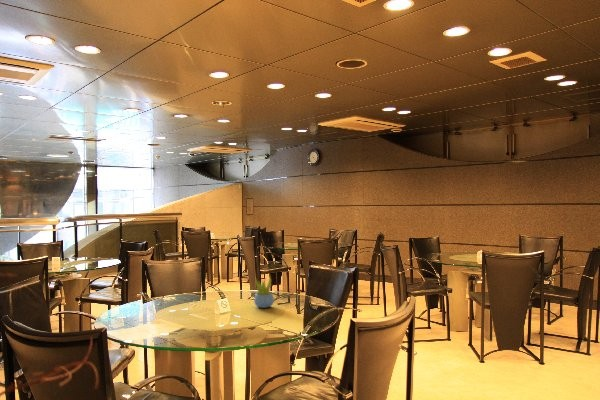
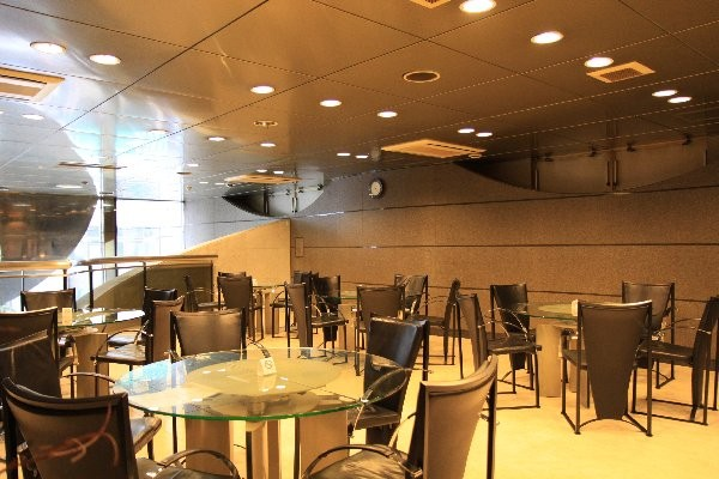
- succulent plant [253,275,275,309]
